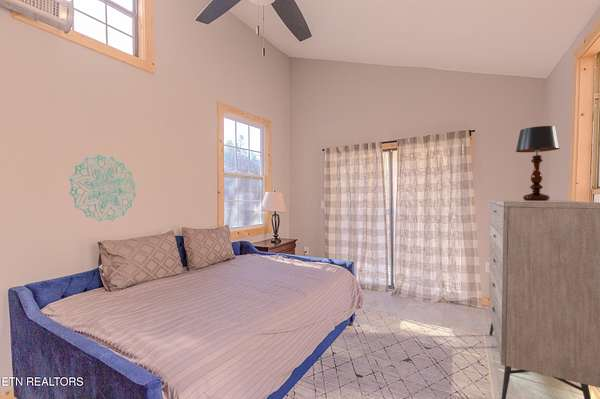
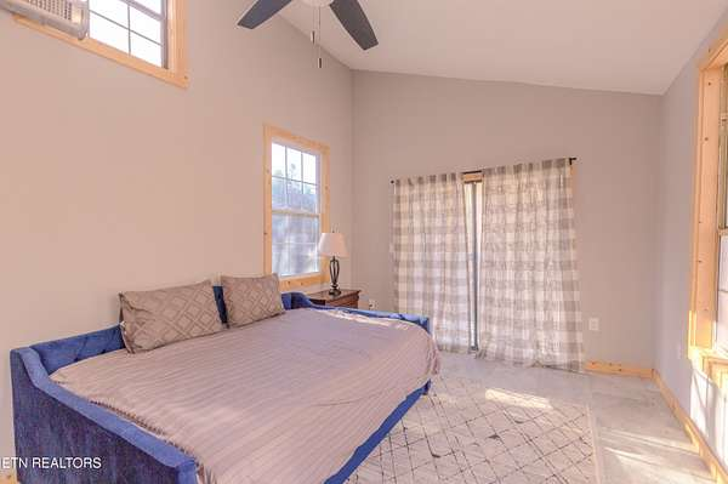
- table lamp [515,125,561,201]
- dresser [488,198,600,399]
- wall decoration [68,153,137,223]
